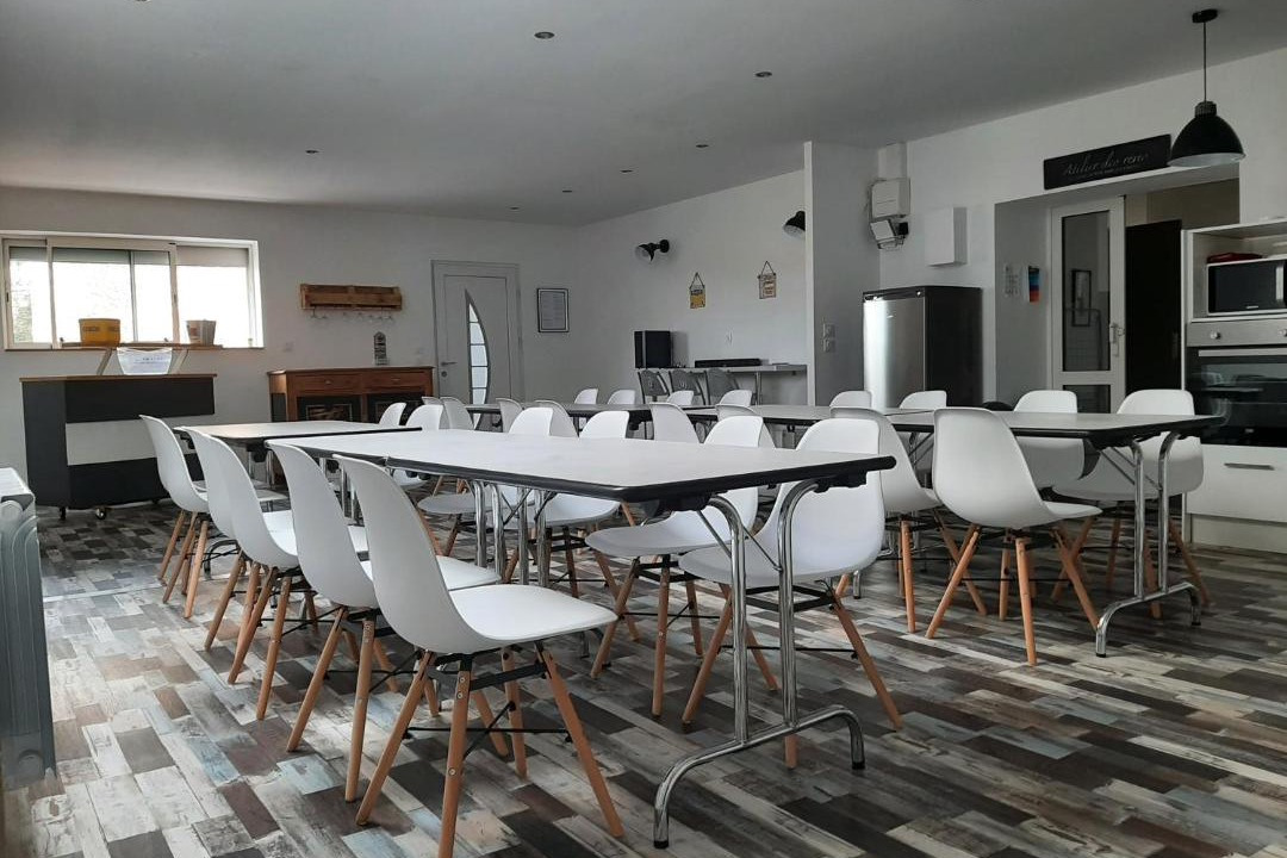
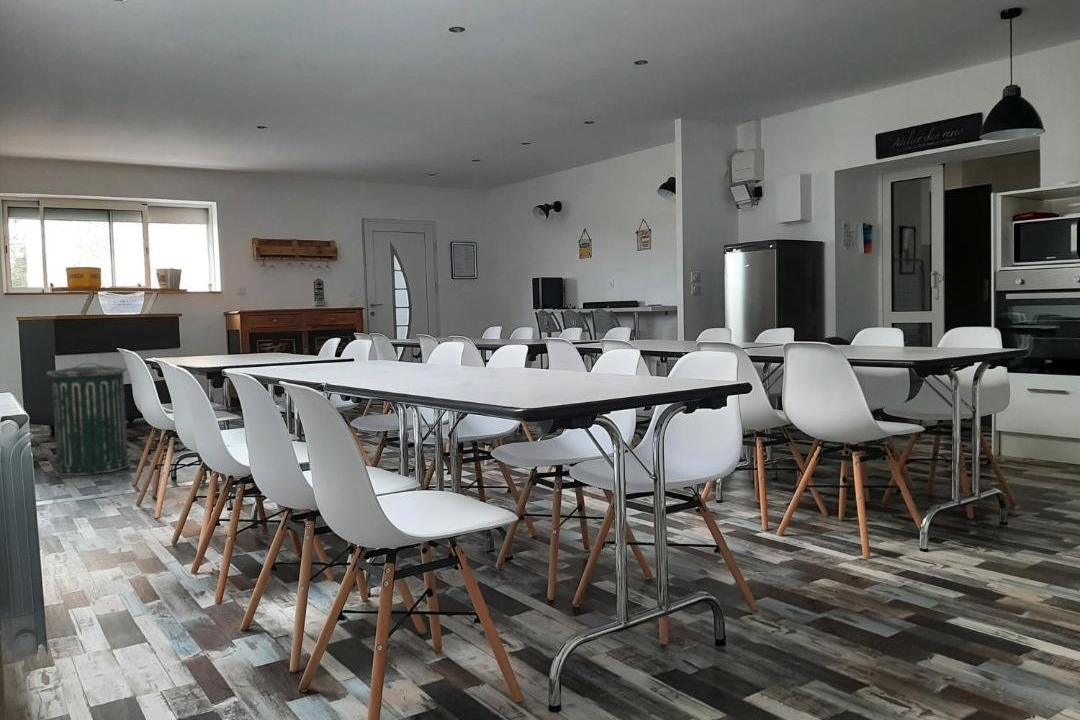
+ trash can [46,362,131,476]
